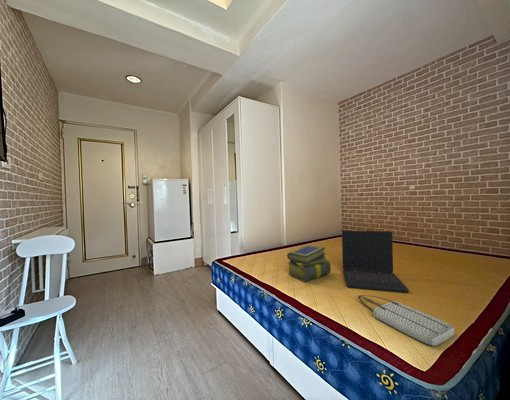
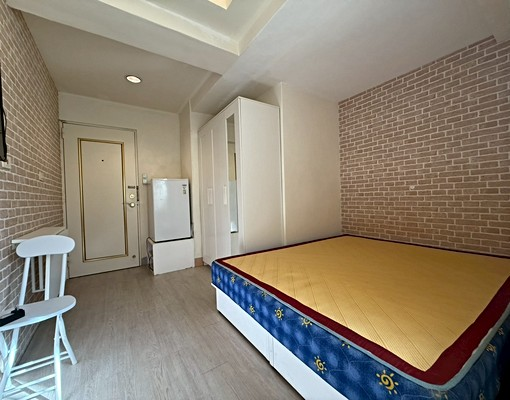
- laptop [341,230,410,294]
- stack of books [286,244,332,283]
- tote bag [357,294,456,347]
